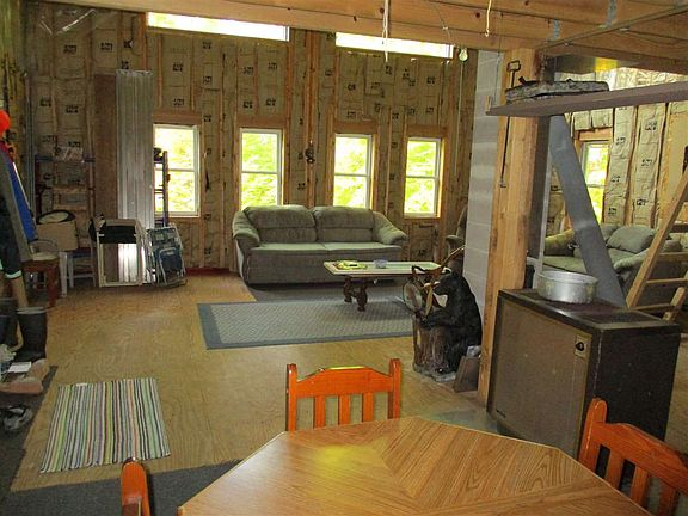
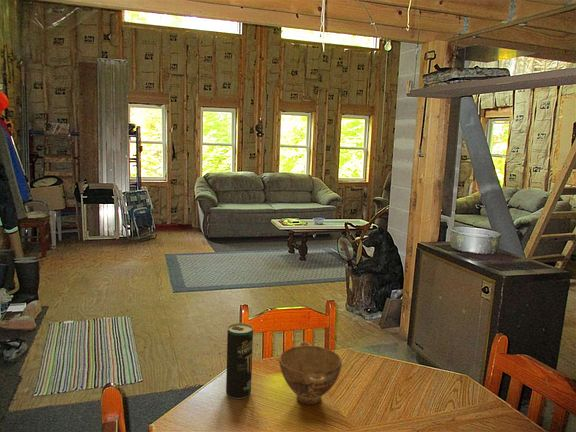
+ bowl [278,341,343,406]
+ beverage can [225,322,254,400]
